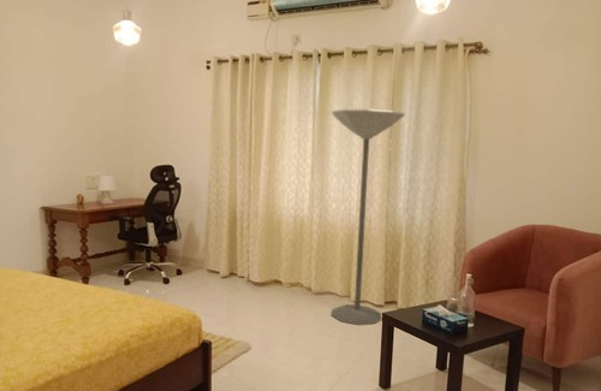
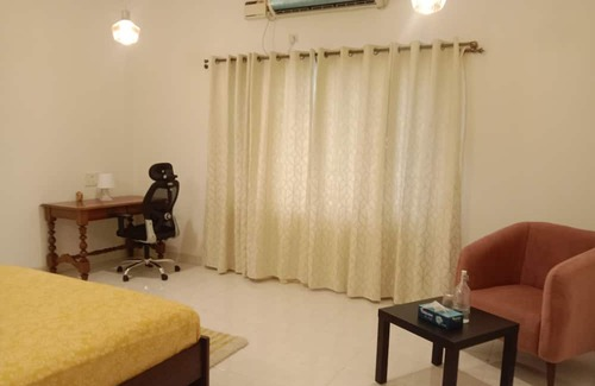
- floor lamp [331,108,406,326]
